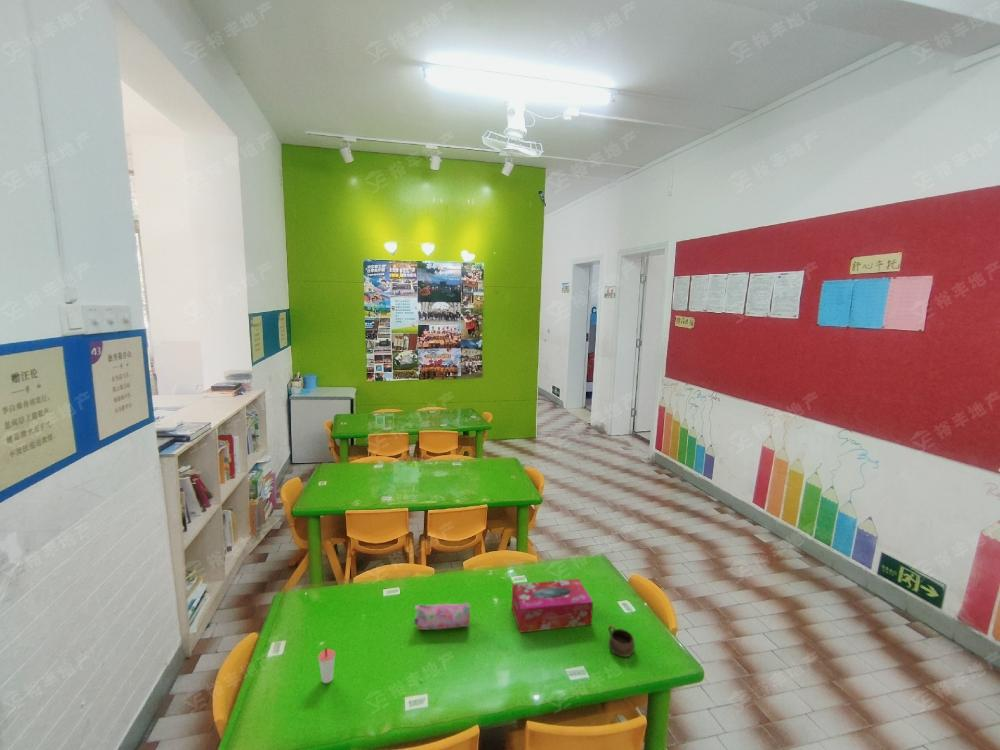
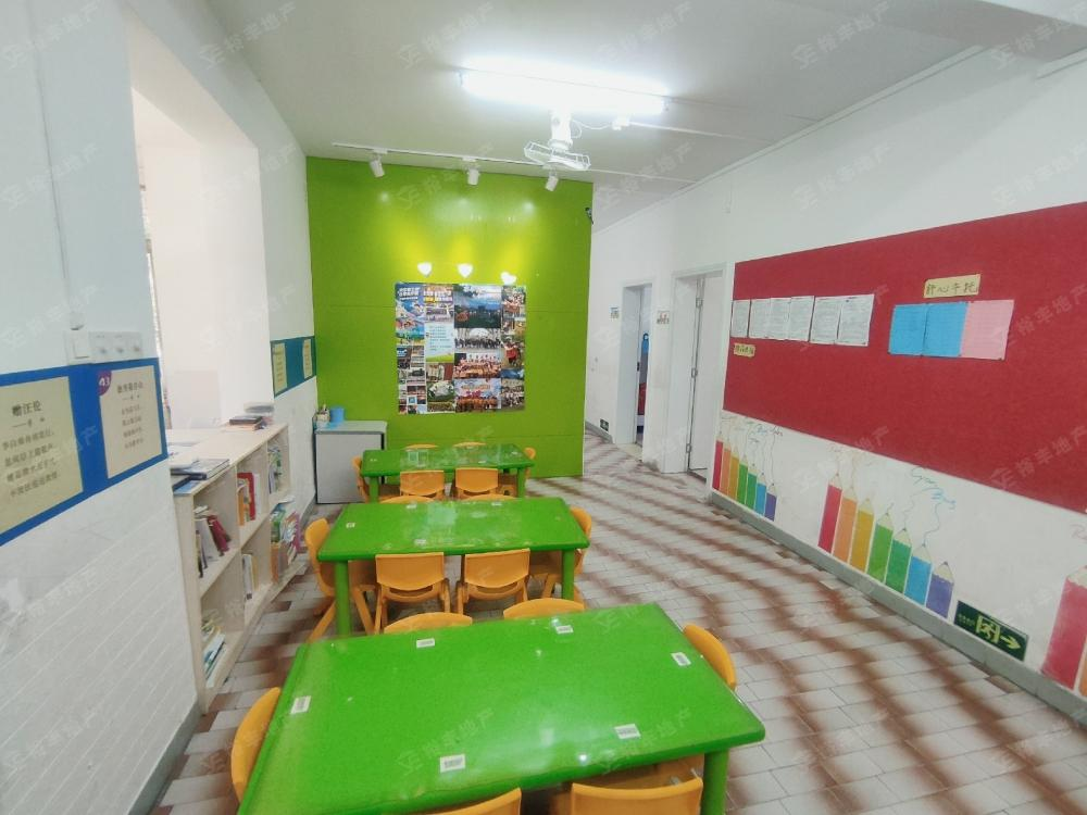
- cup [317,646,336,684]
- tissue box [511,578,594,634]
- cup [607,624,636,658]
- pencil case [413,601,471,631]
